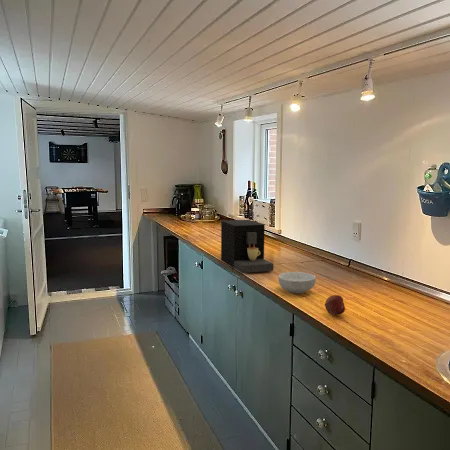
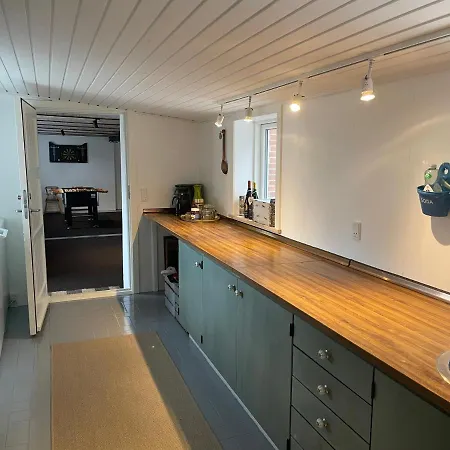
- apple [324,294,346,316]
- coffee maker [220,219,274,274]
- cereal bowl [278,271,317,294]
